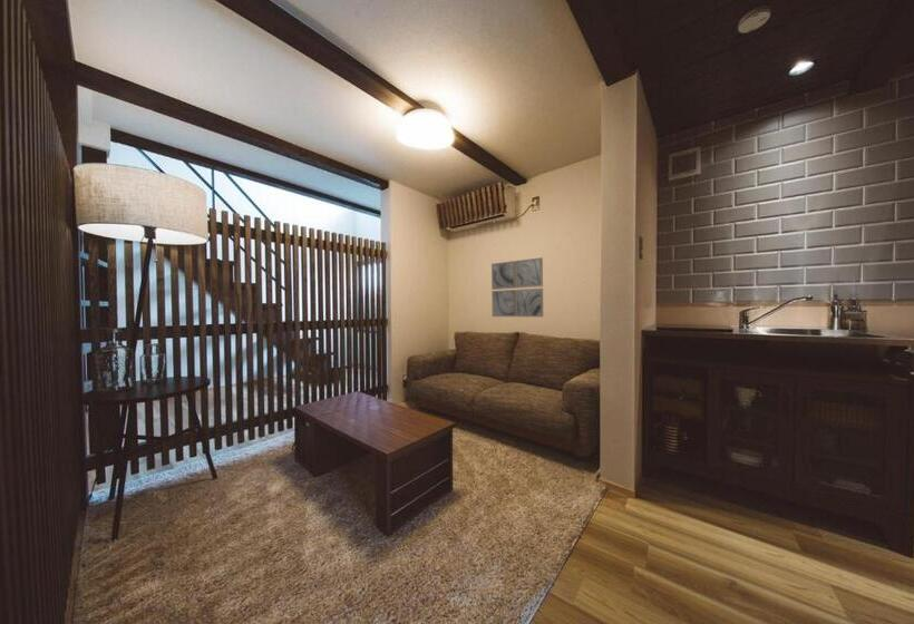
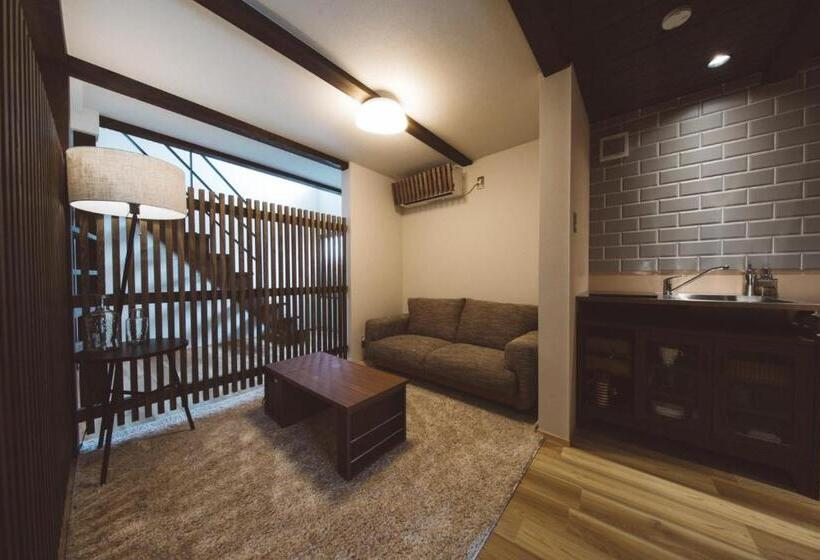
- wall art [490,256,544,318]
